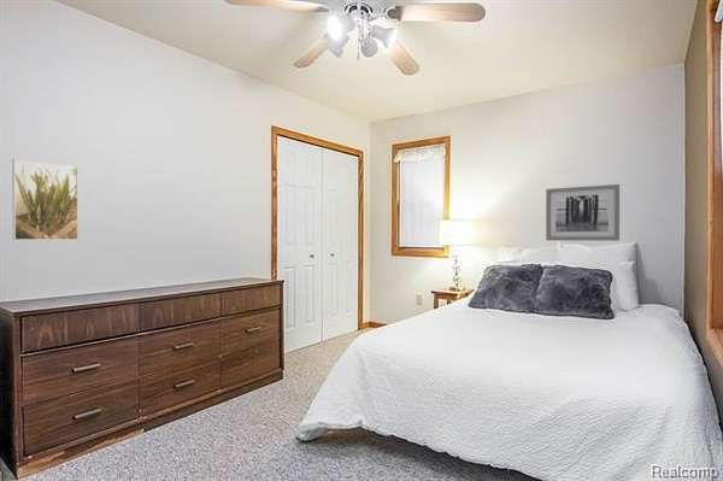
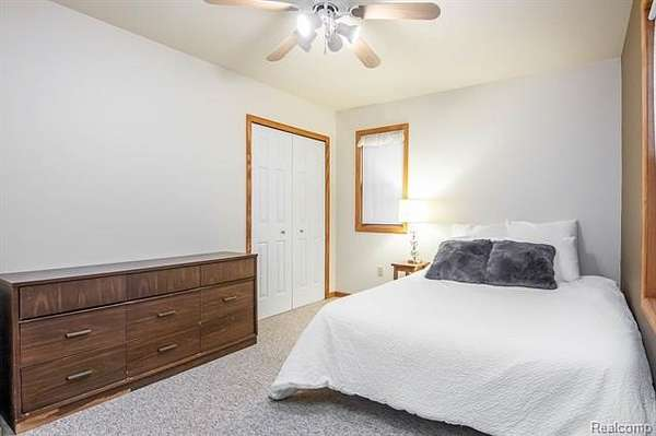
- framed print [11,158,80,241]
- wall art [545,183,621,242]
